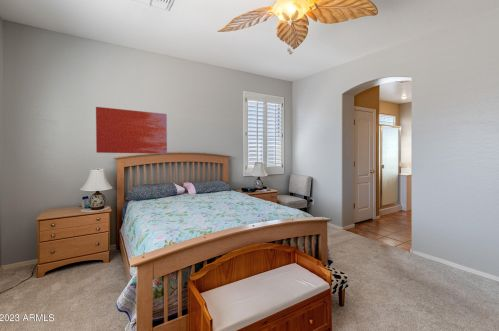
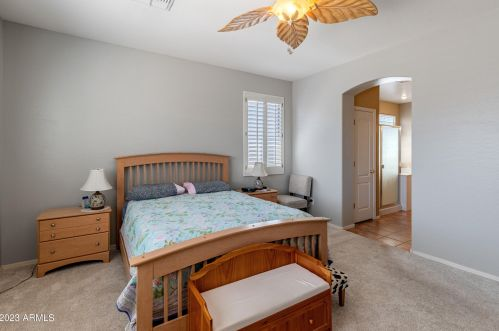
- wall art [95,106,168,155]
